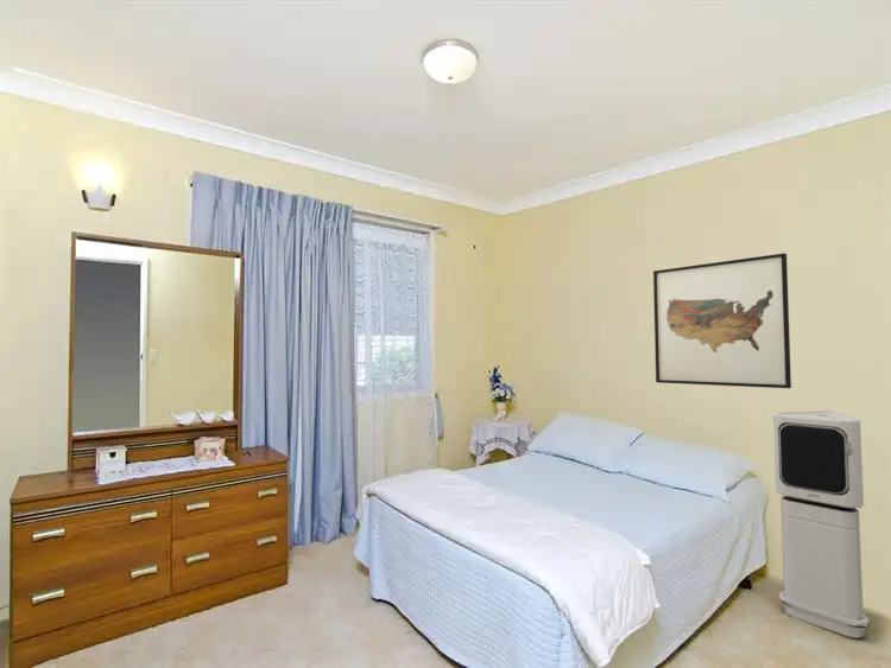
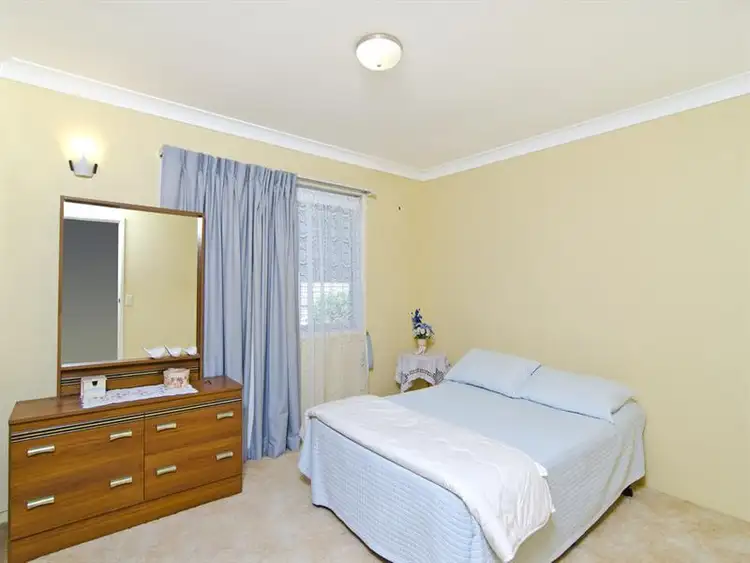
- air purifier [772,409,870,640]
- wall art [652,252,792,389]
